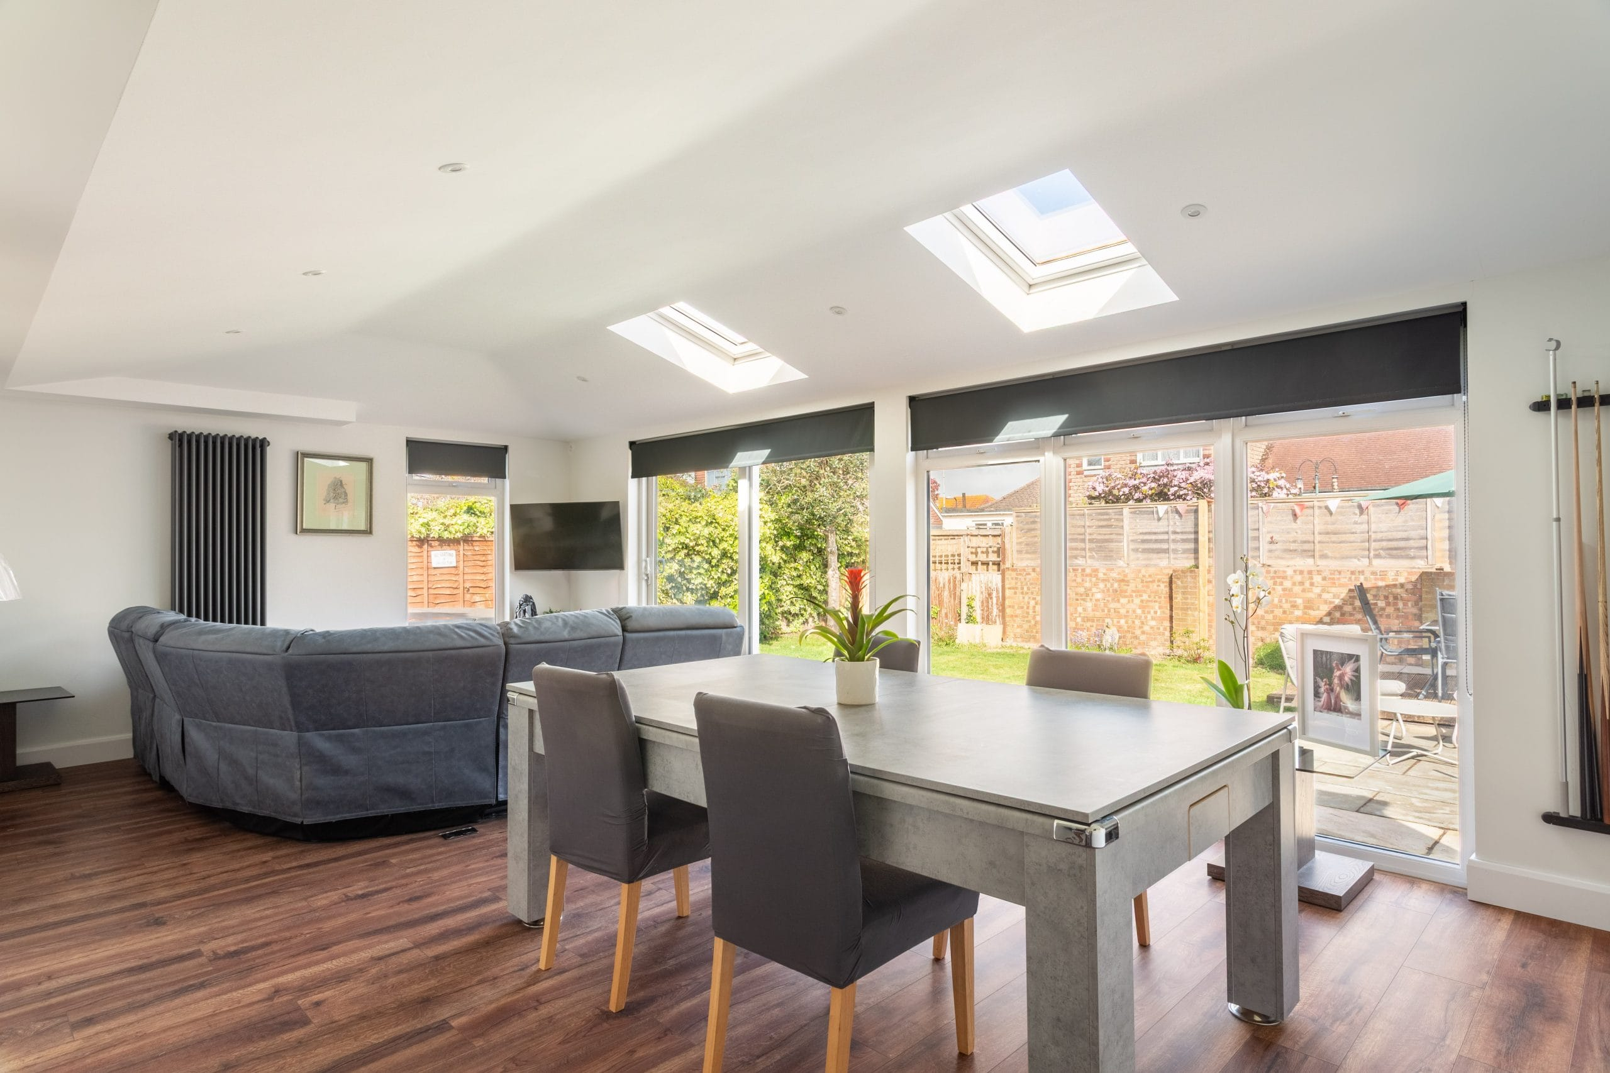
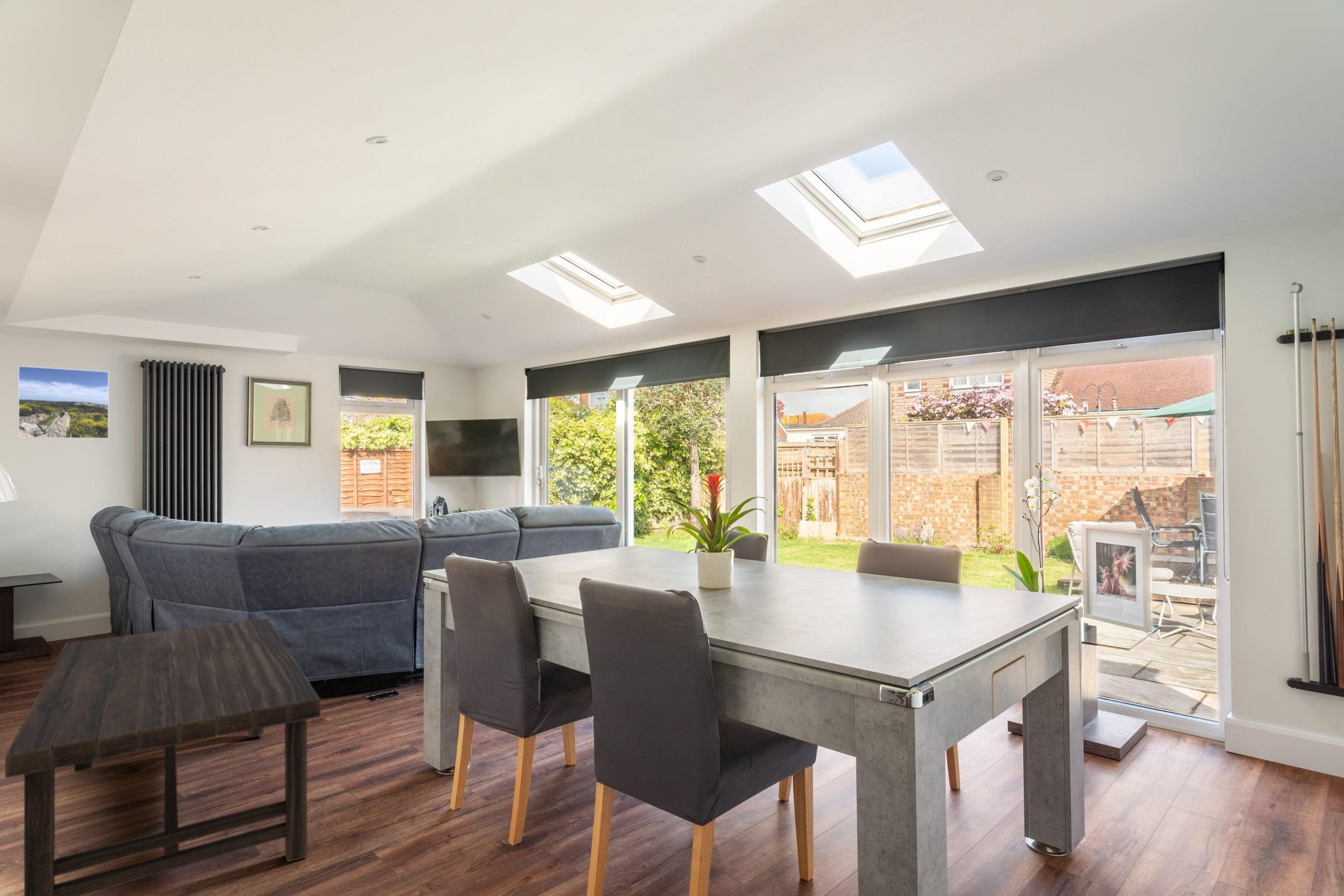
+ coffee table [5,618,321,896]
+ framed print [17,365,109,439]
